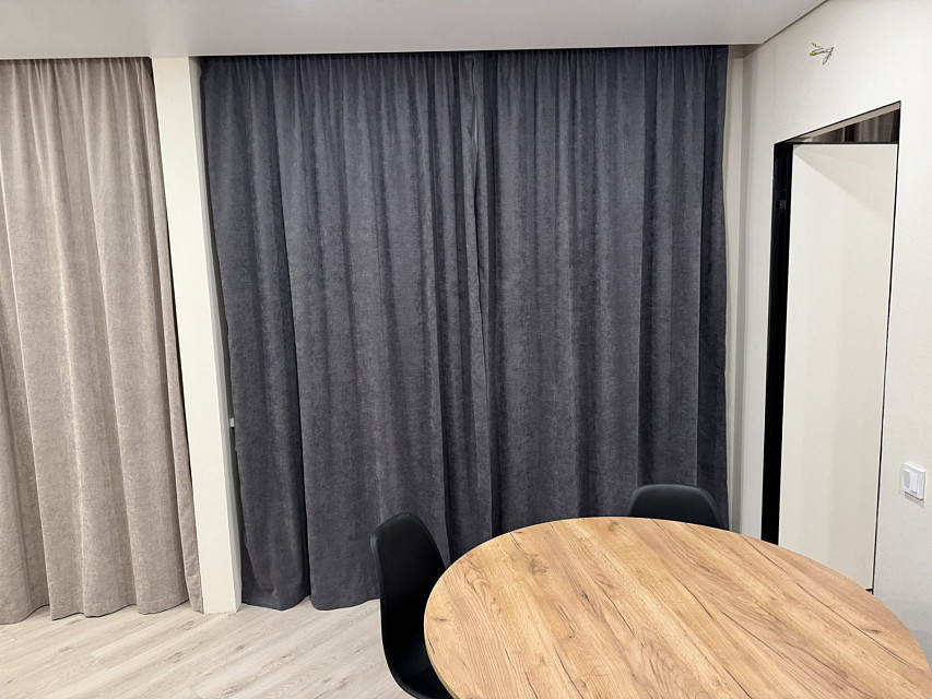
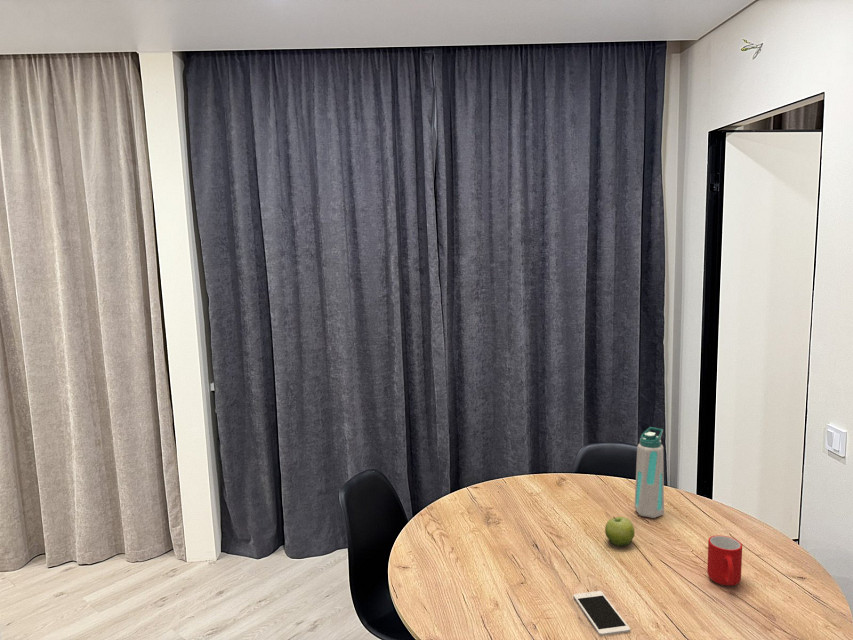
+ cup [706,534,743,587]
+ fruit [604,516,636,548]
+ water bottle [633,426,665,519]
+ cell phone [572,590,631,636]
